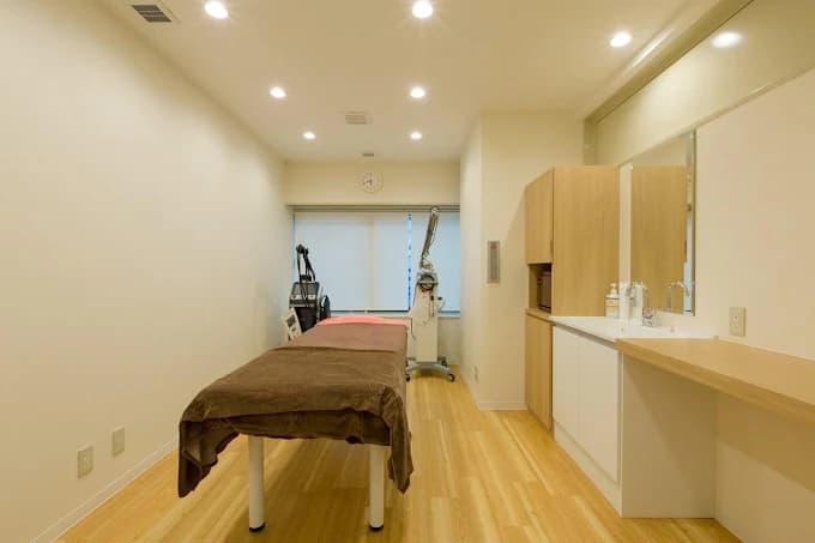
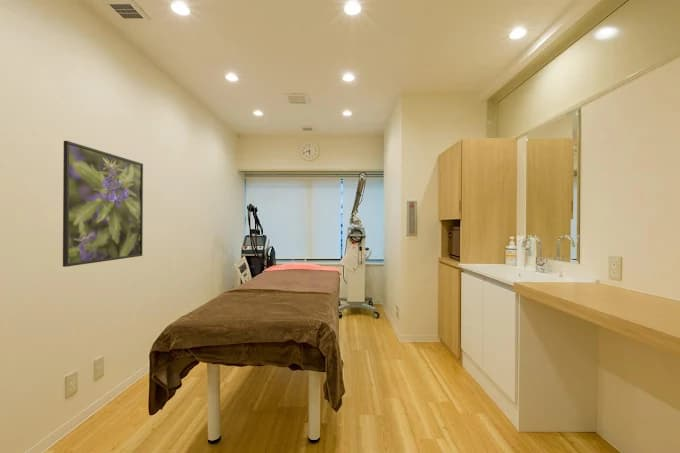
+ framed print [62,140,144,268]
